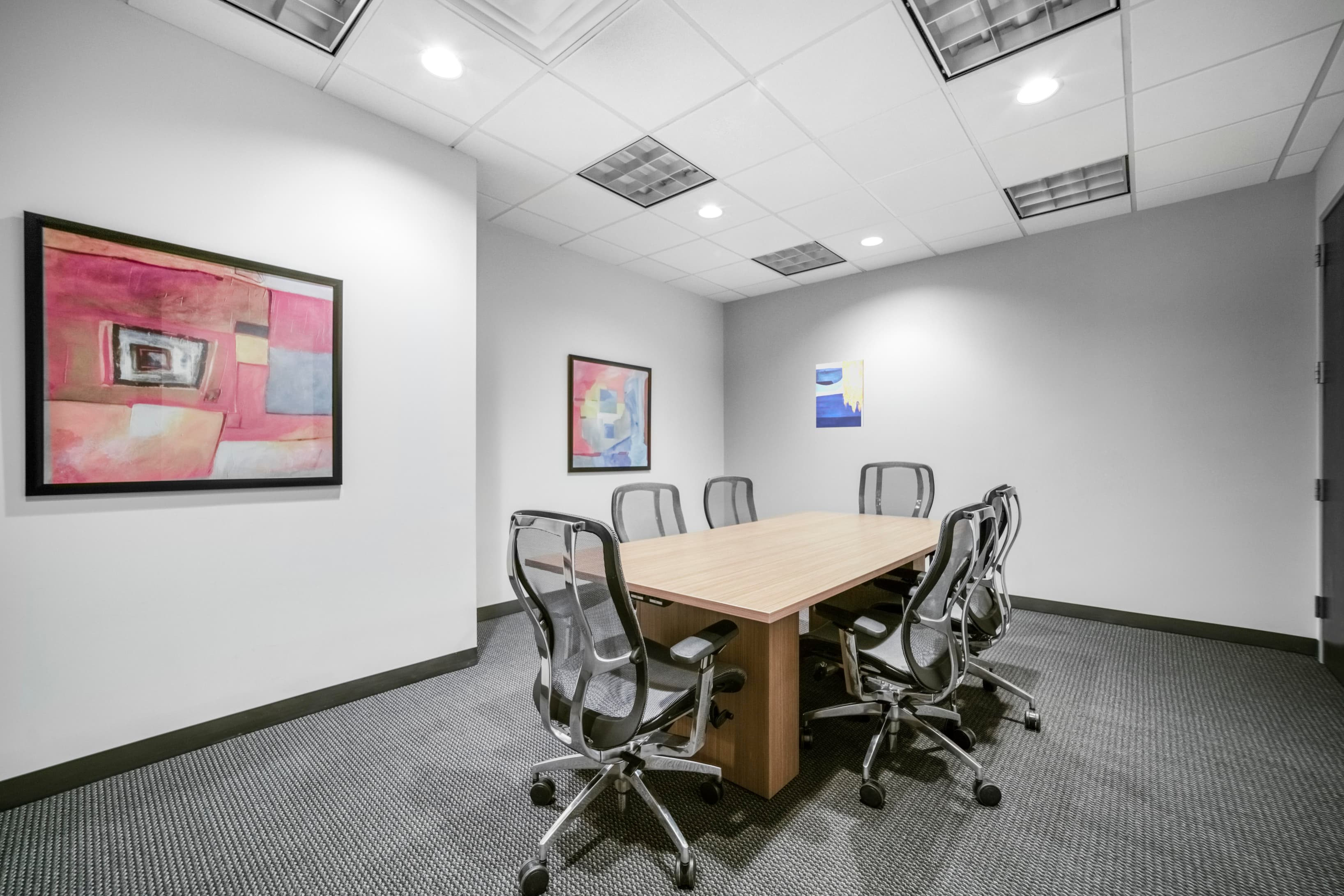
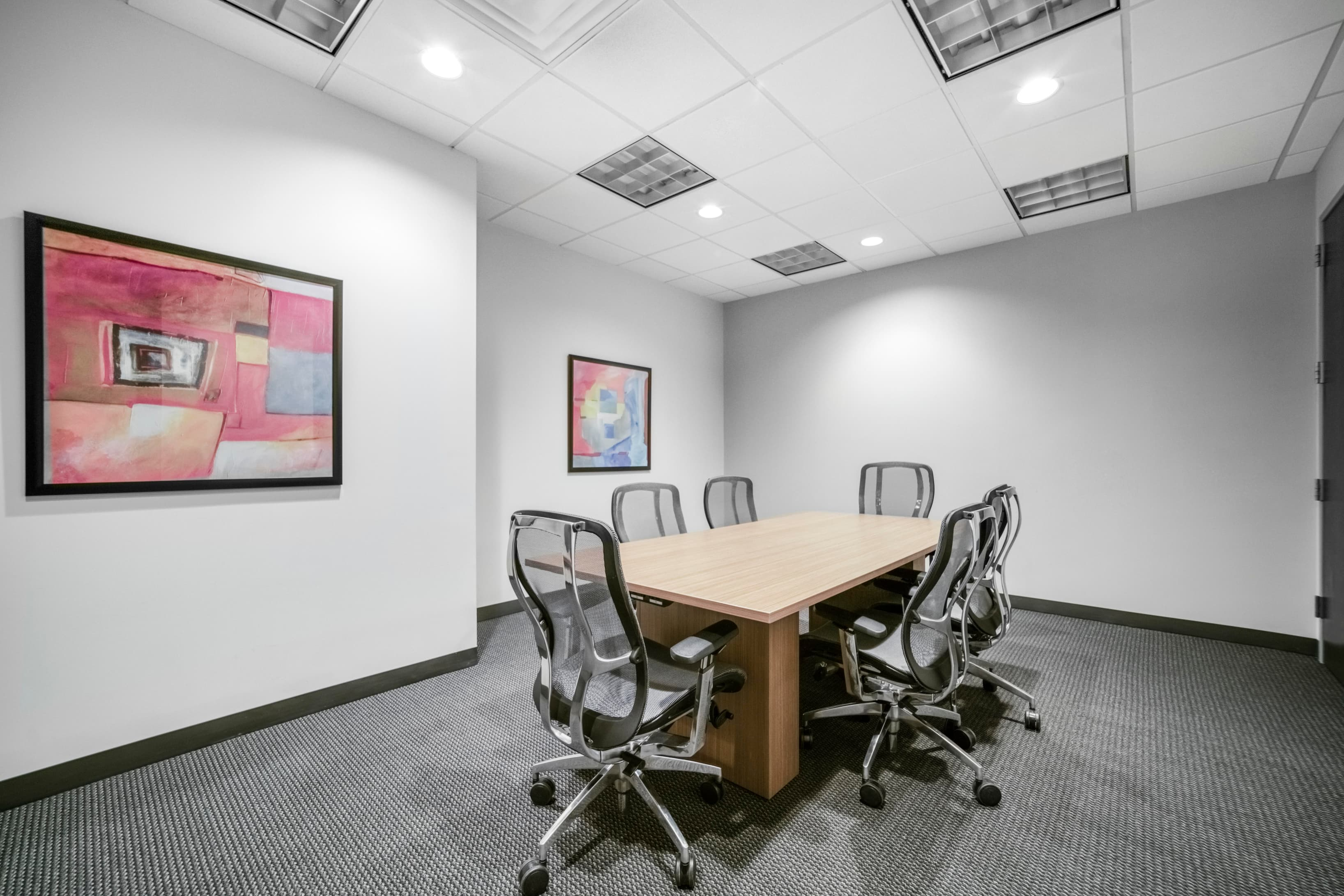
- wall art [816,359,864,428]
